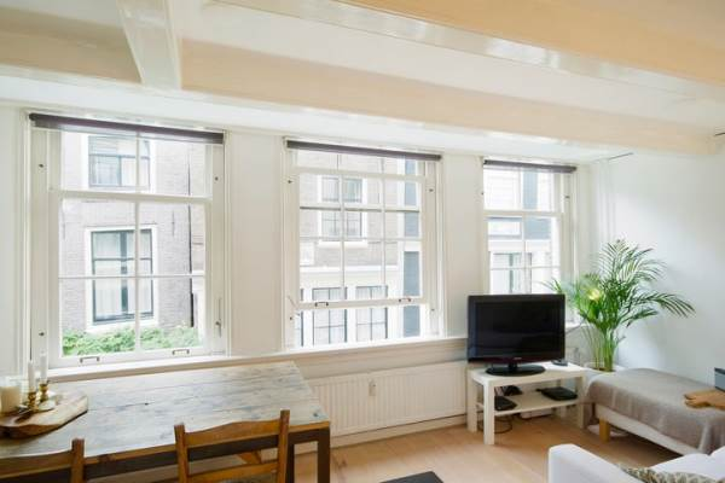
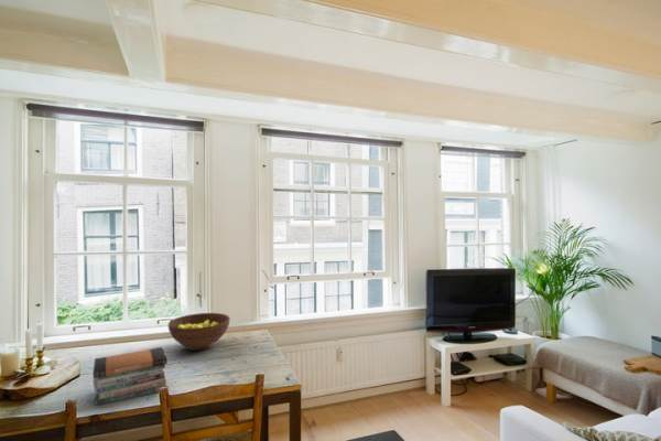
+ fruit bowl [167,312,231,352]
+ book stack [91,346,167,406]
